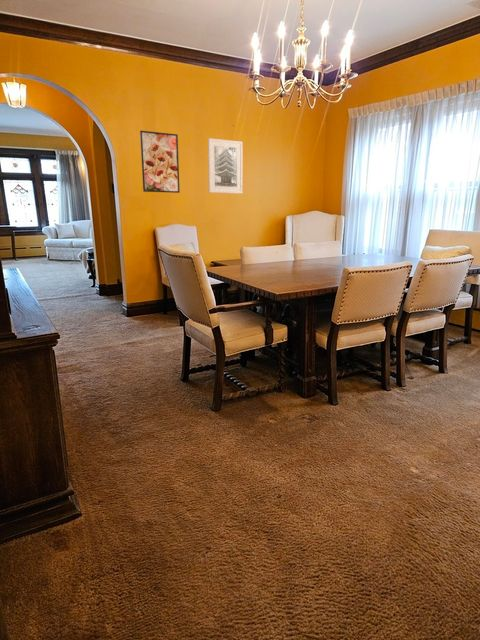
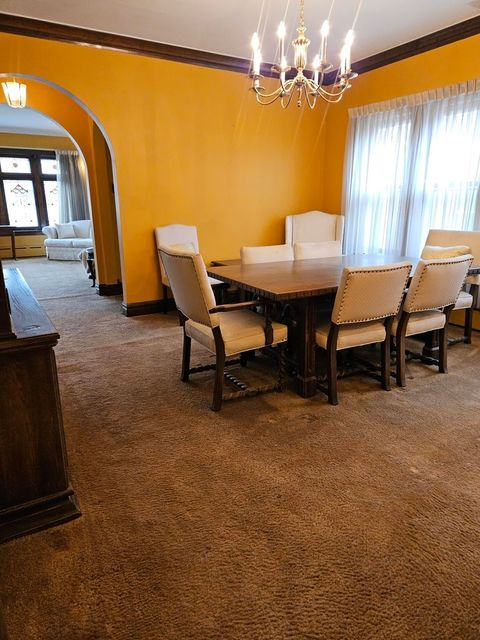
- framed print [139,130,181,194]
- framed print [207,137,244,195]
